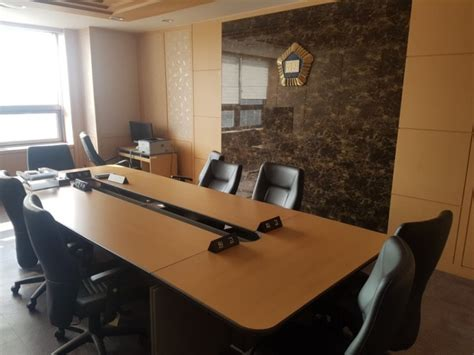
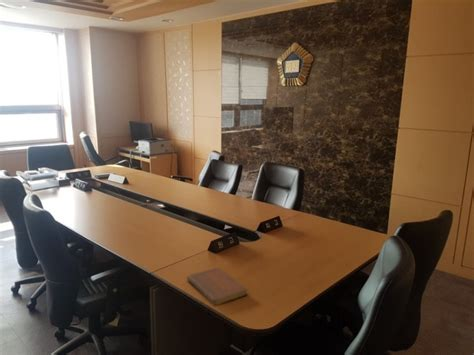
+ notebook [186,267,249,307]
